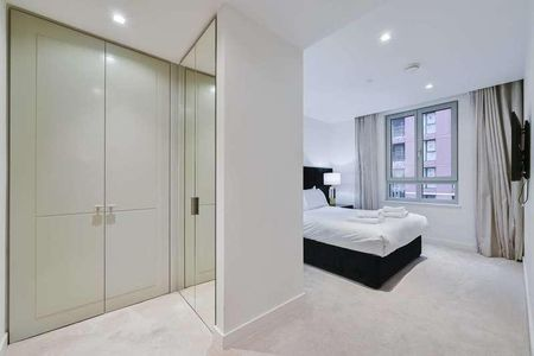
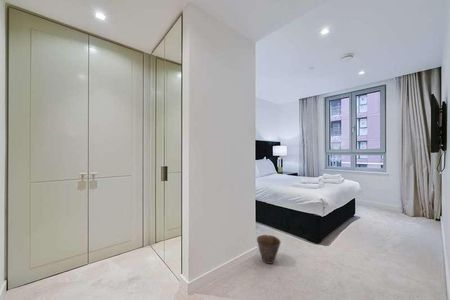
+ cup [256,234,282,265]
